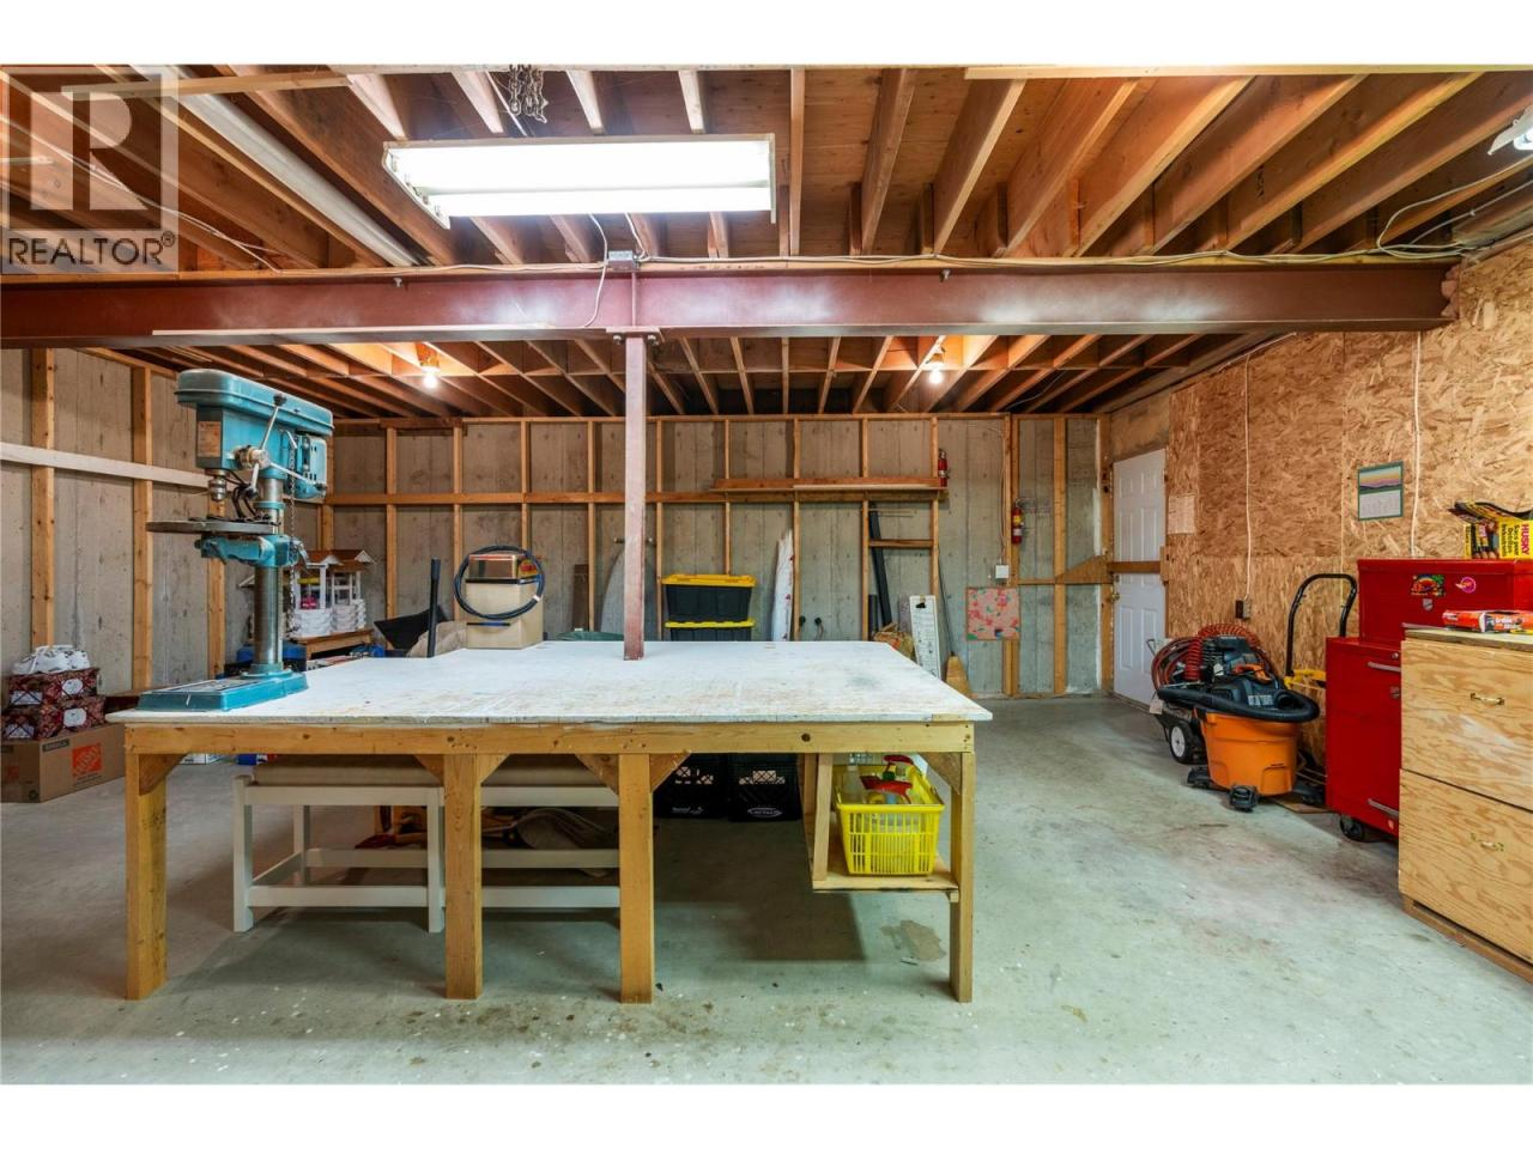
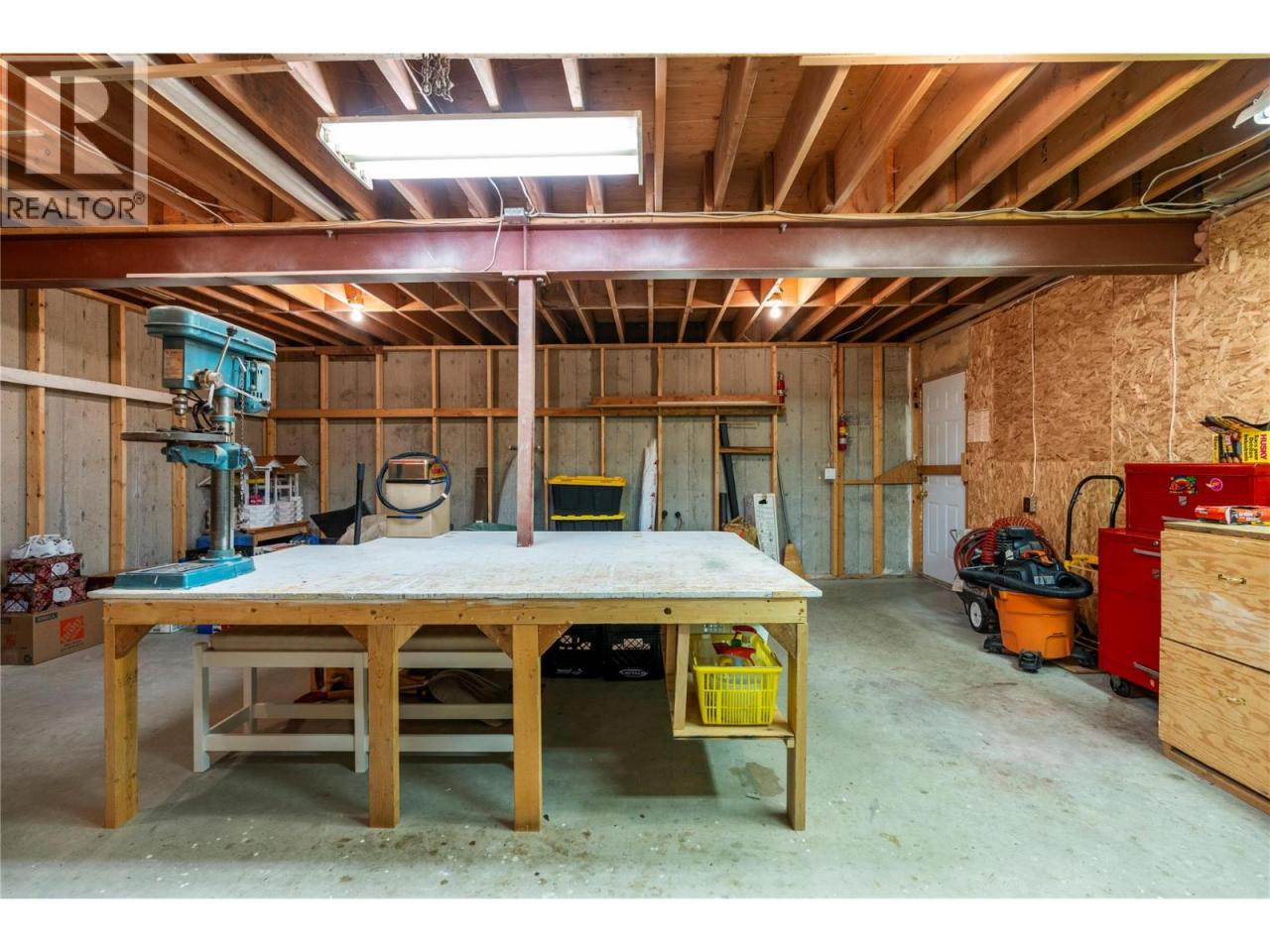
- calendar [1357,459,1406,521]
- wall art [964,585,1022,642]
